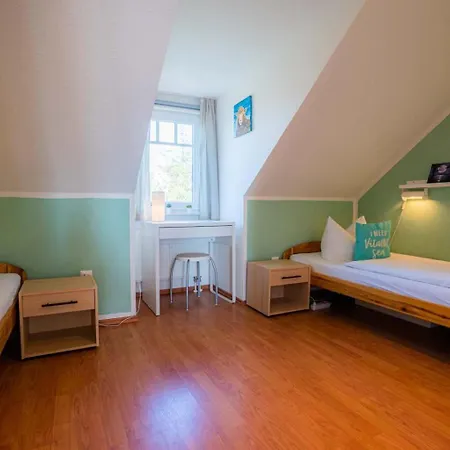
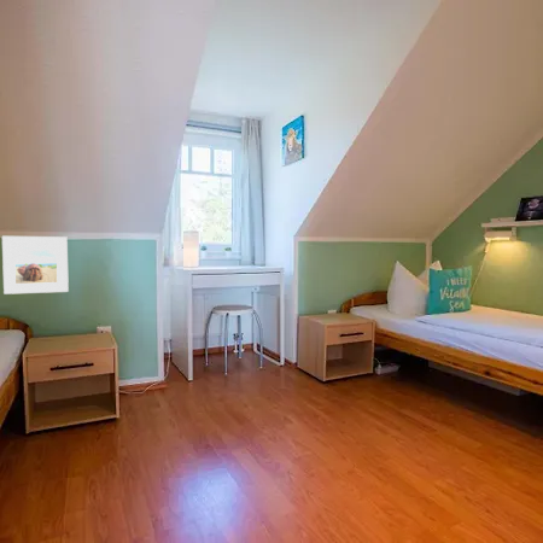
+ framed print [1,235,70,296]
